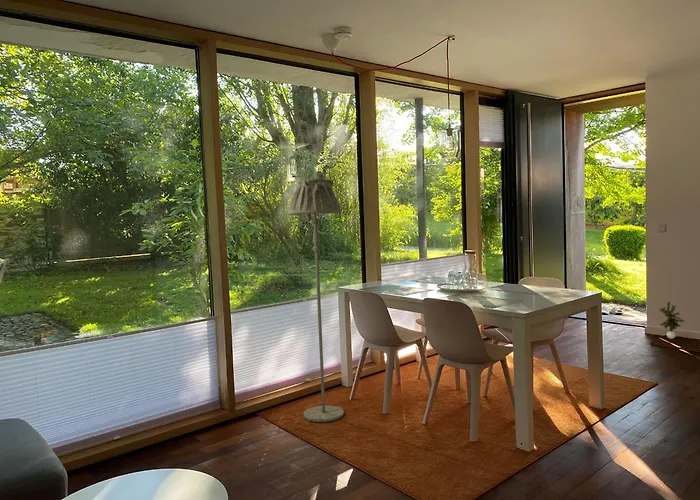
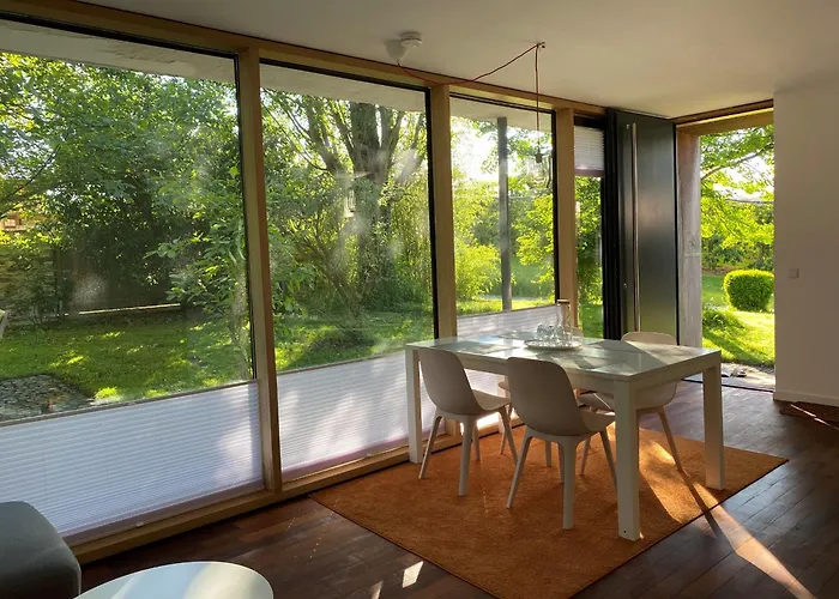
- floor lamp [287,178,345,423]
- potted plant [658,300,686,340]
